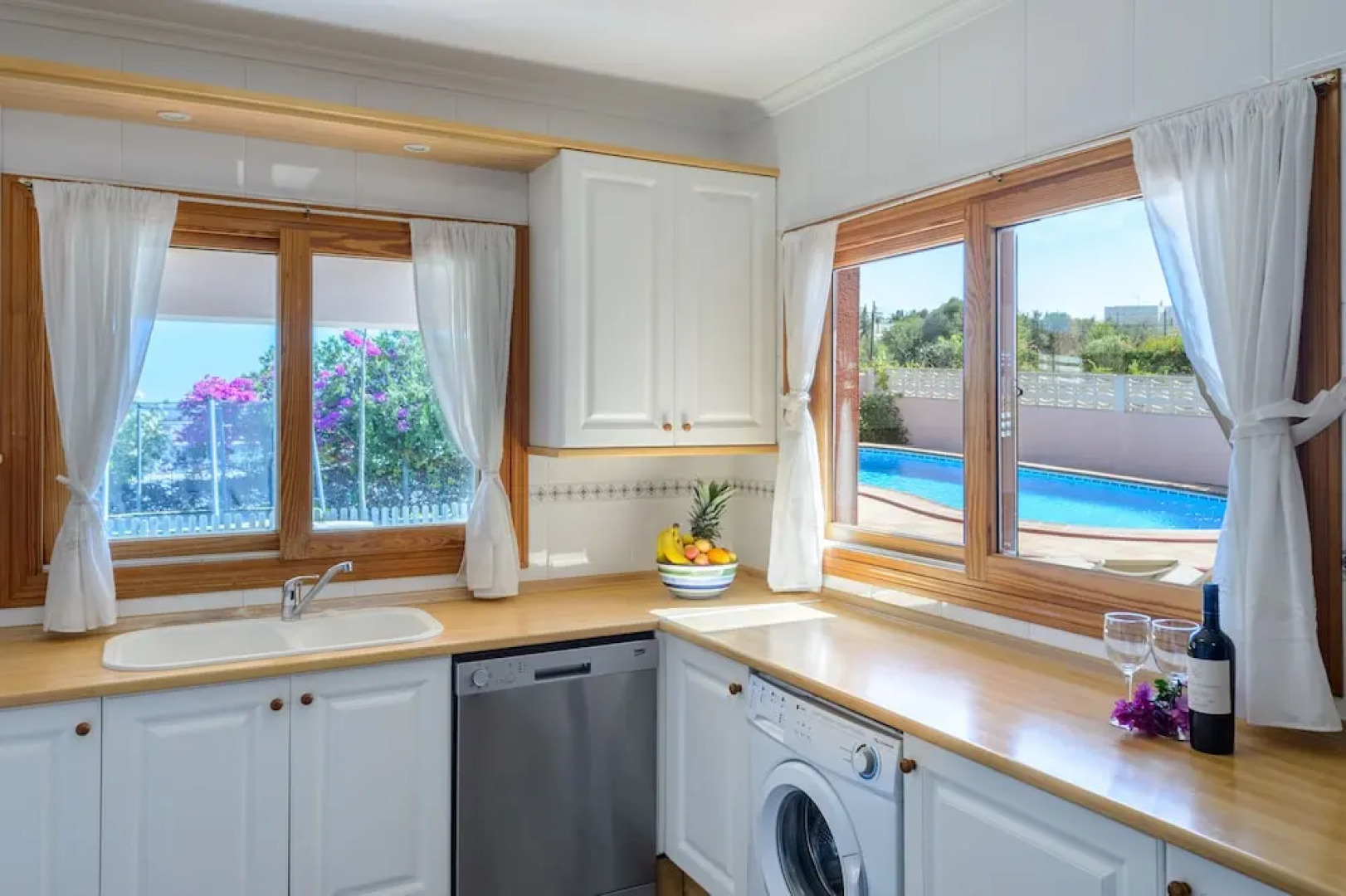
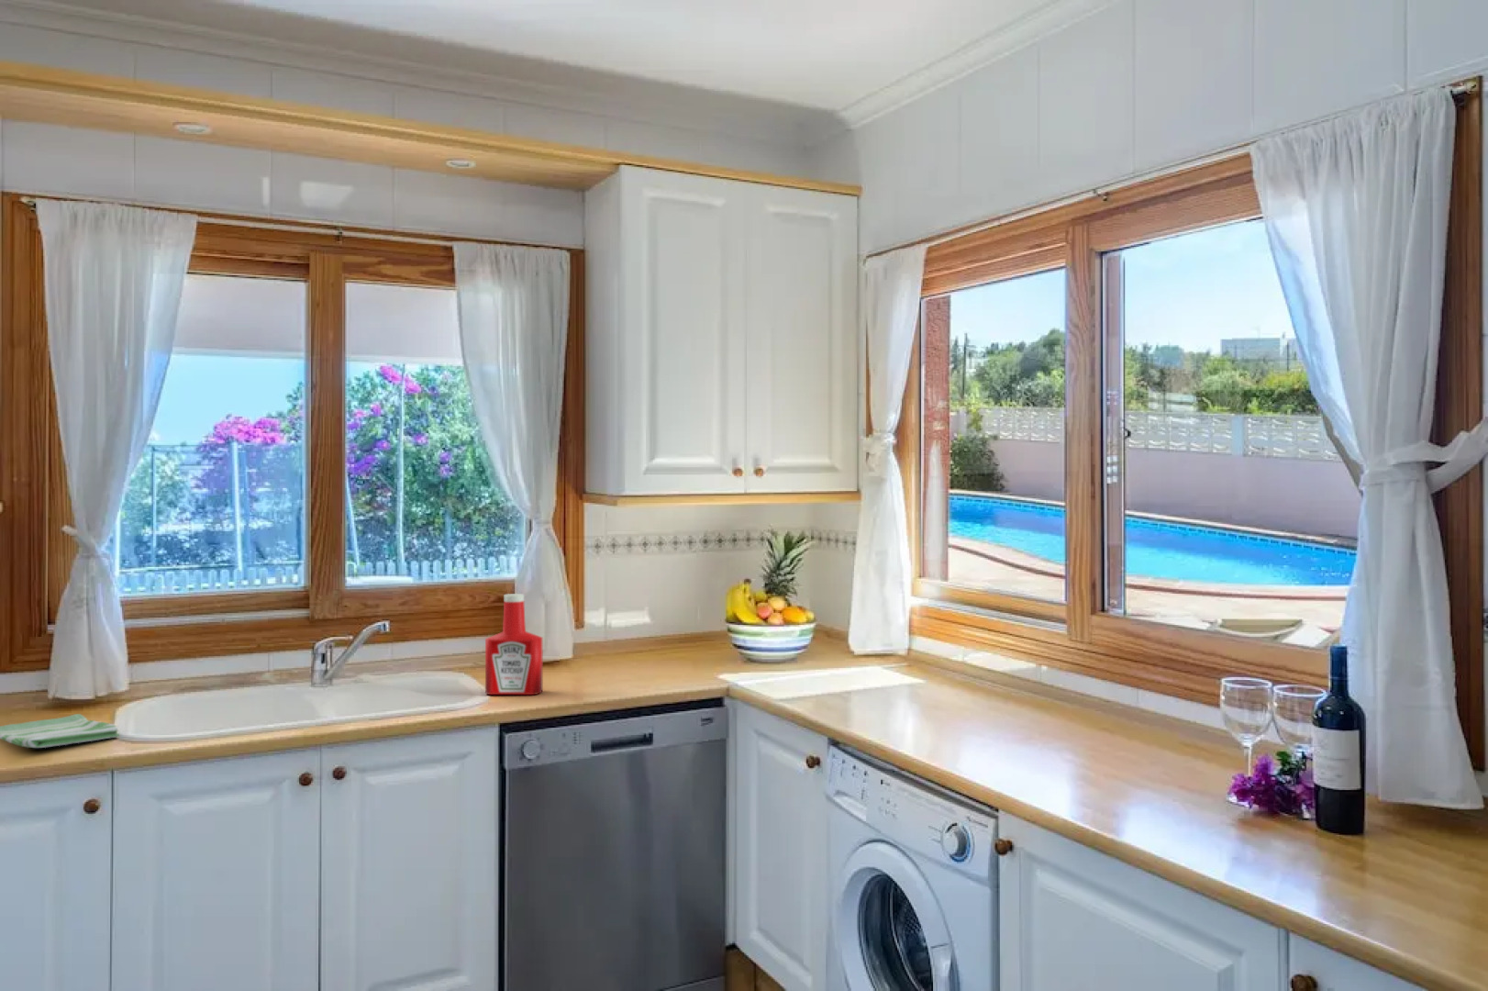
+ soap bottle [484,593,543,696]
+ dish towel [0,713,120,749]
